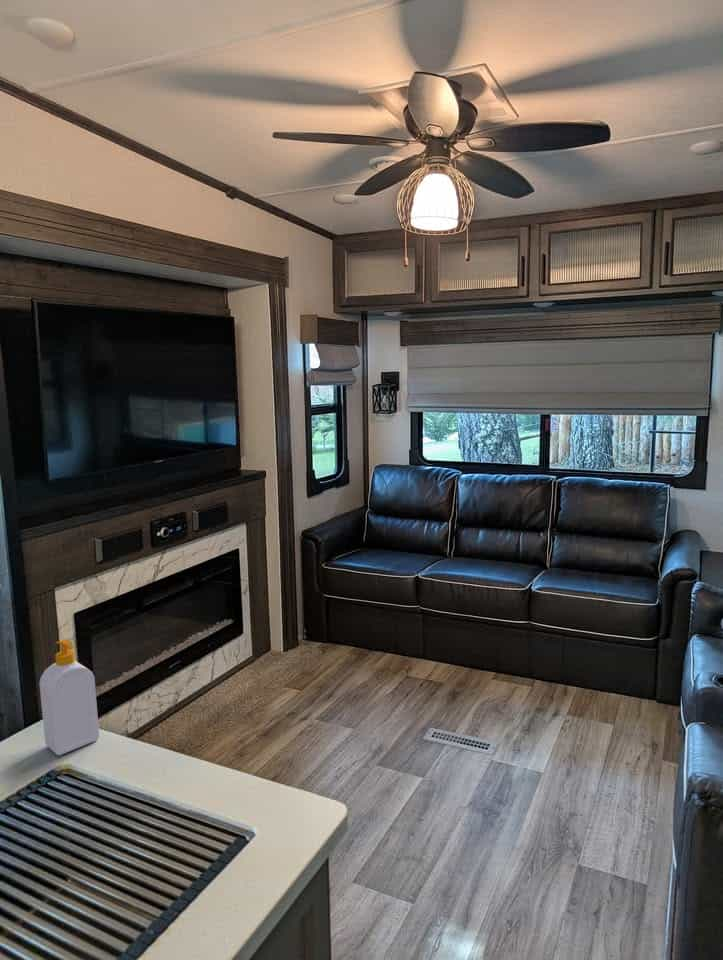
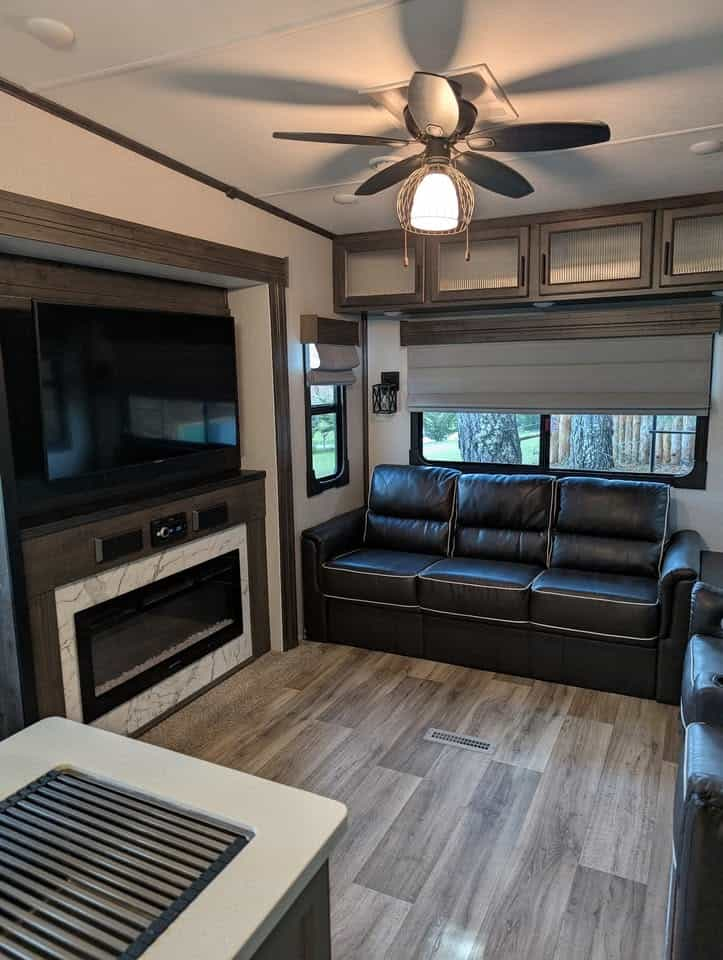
- soap bottle [39,638,100,756]
